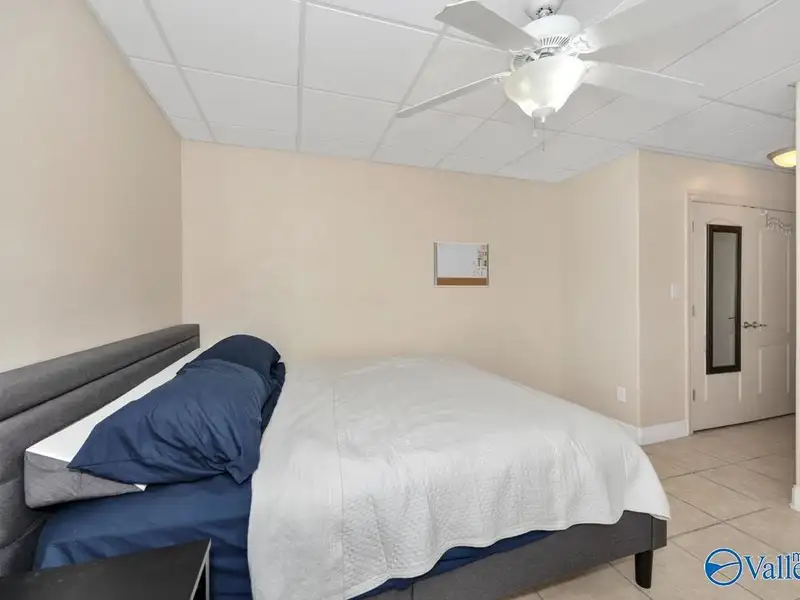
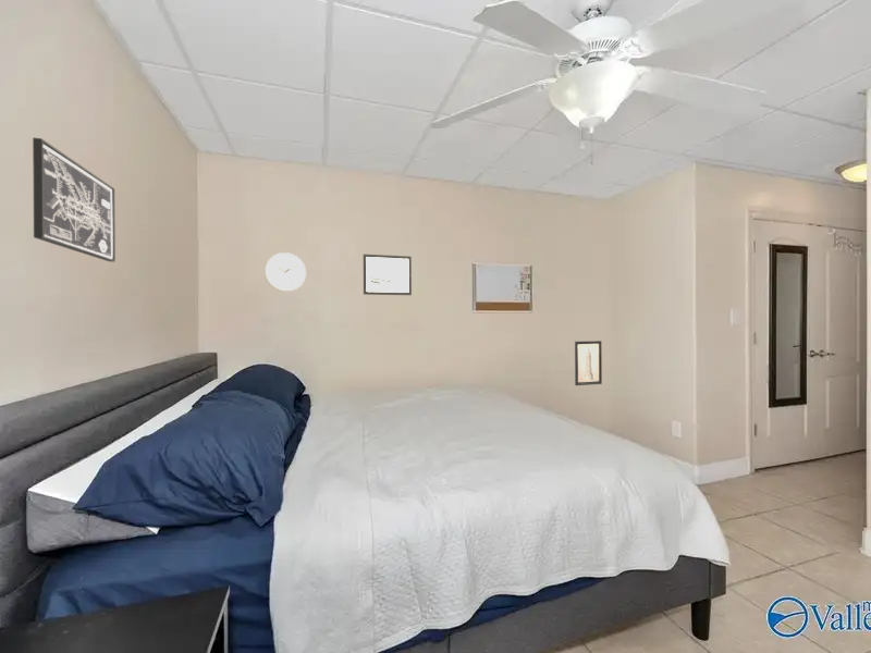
+ wall art [574,340,603,386]
+ wall art [363,254,413,296]
+ wall clock [263,251,307,293]
+ wall art [32,136,116,262]
